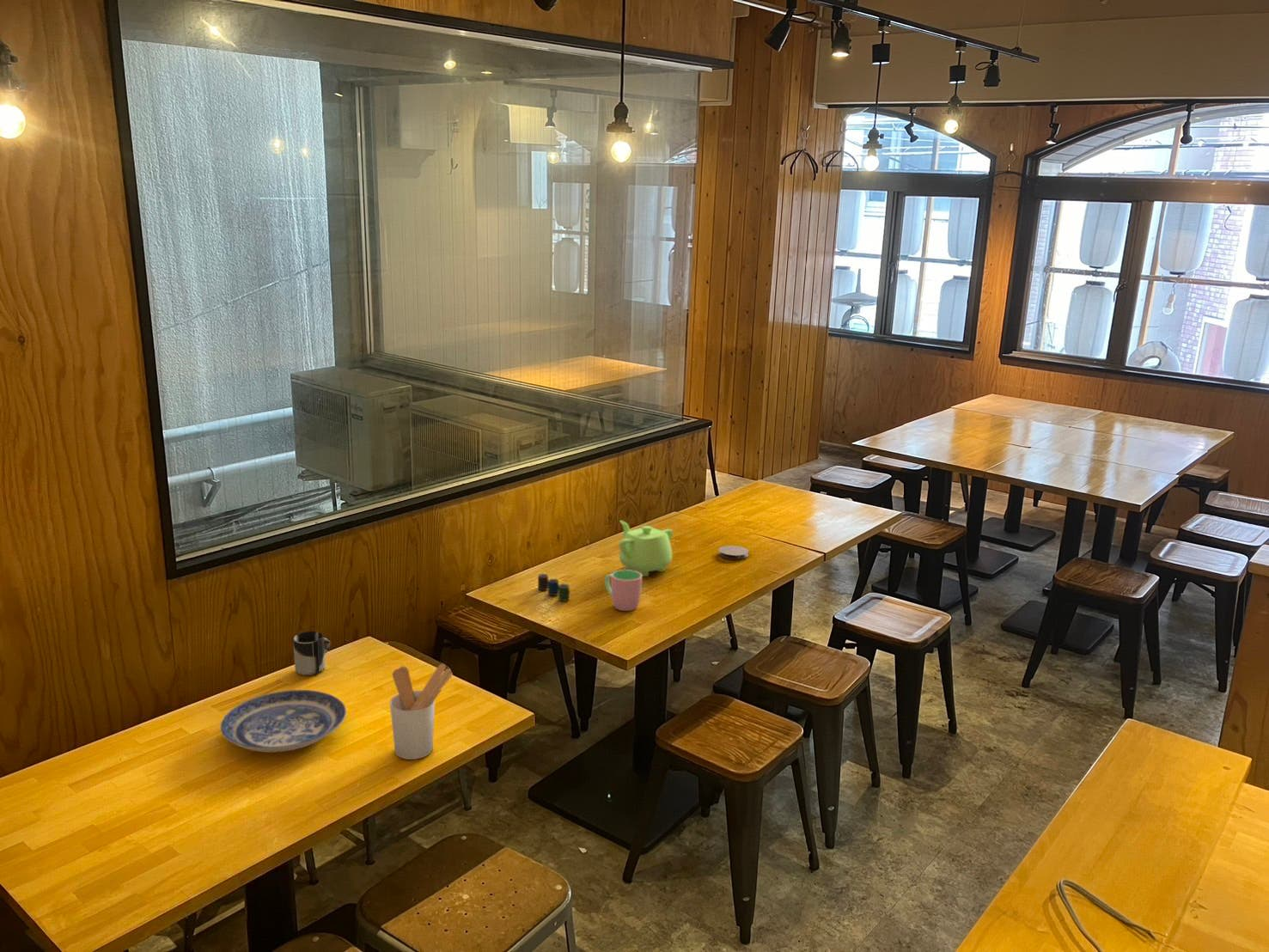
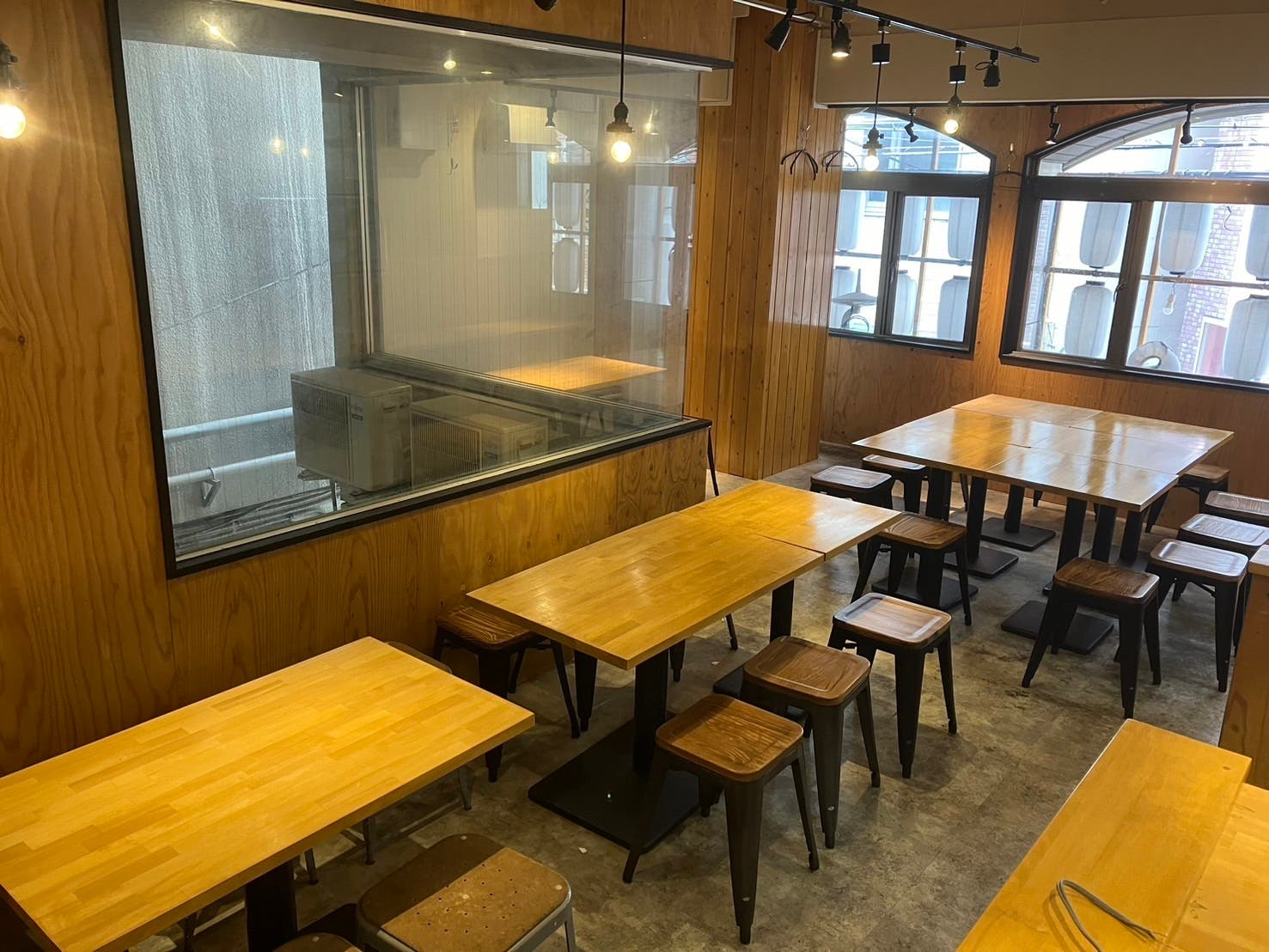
- cup [604,569,643,612]
- utensil holder [389,662,453,760]
- teapot [618,520,674,577]
- cup [537,573,570,602]
- plate [220,689,347,754]
- coaster [717,545,749,560]
- cup [293,631,332,676]
